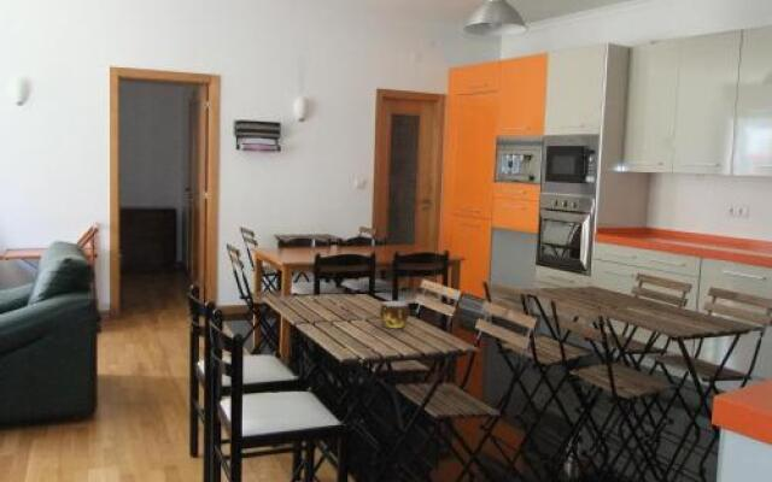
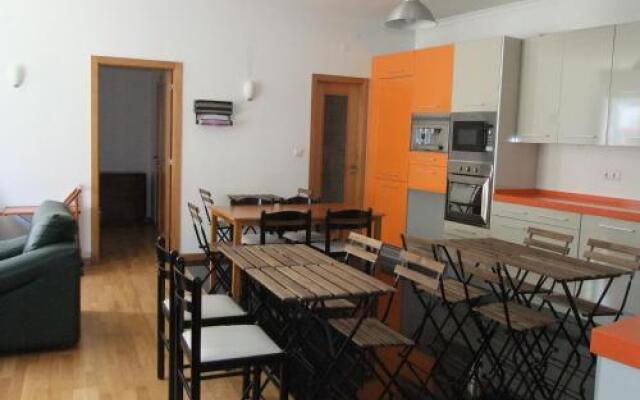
- cup [379,300,410,329]
